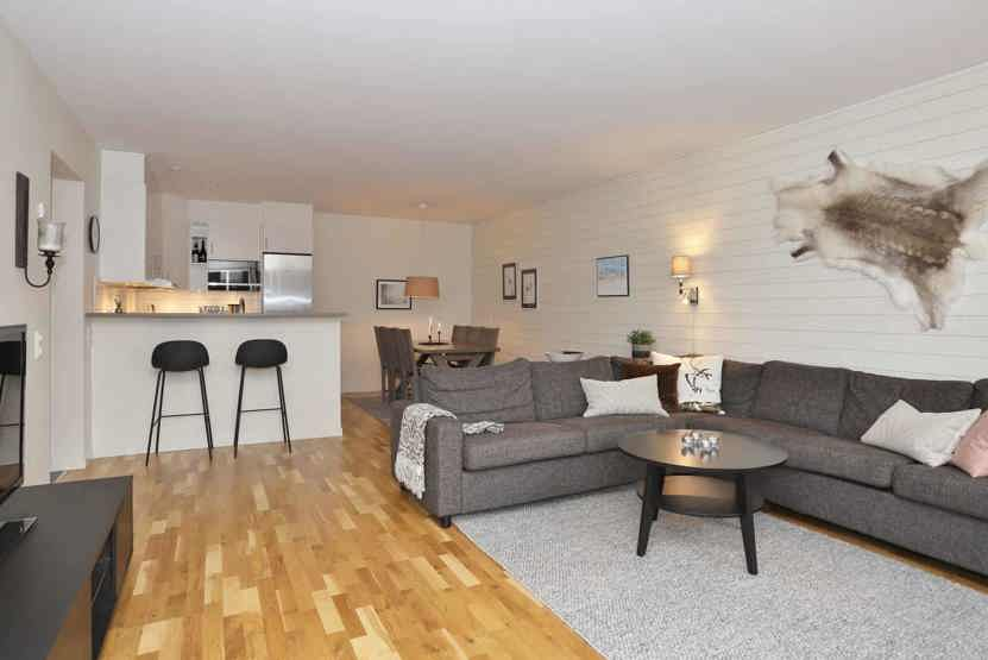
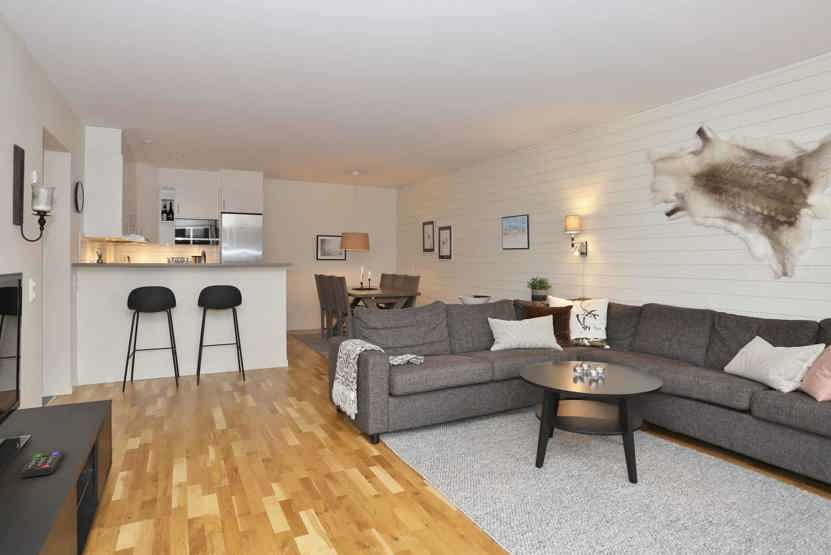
+ remote control [20,448,64,479]
